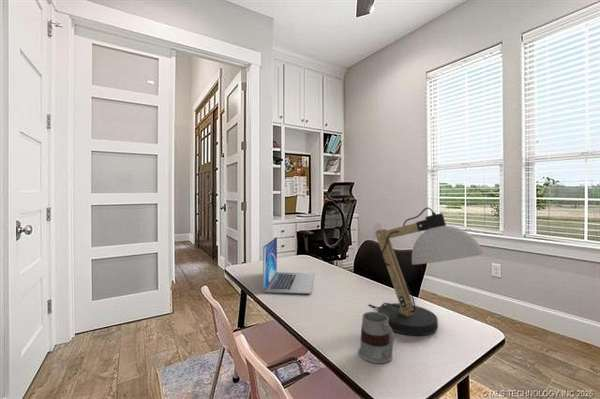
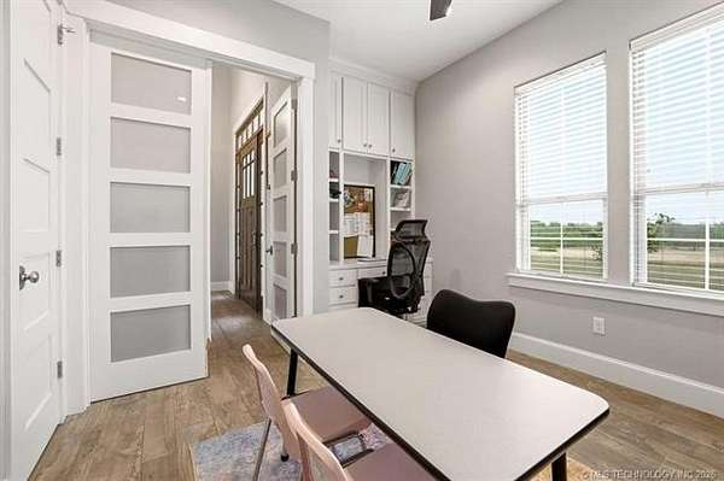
- desk lamp [368,207,486,336]
- laptop [262,236,316,295]
- mug [358,311,395,364]
